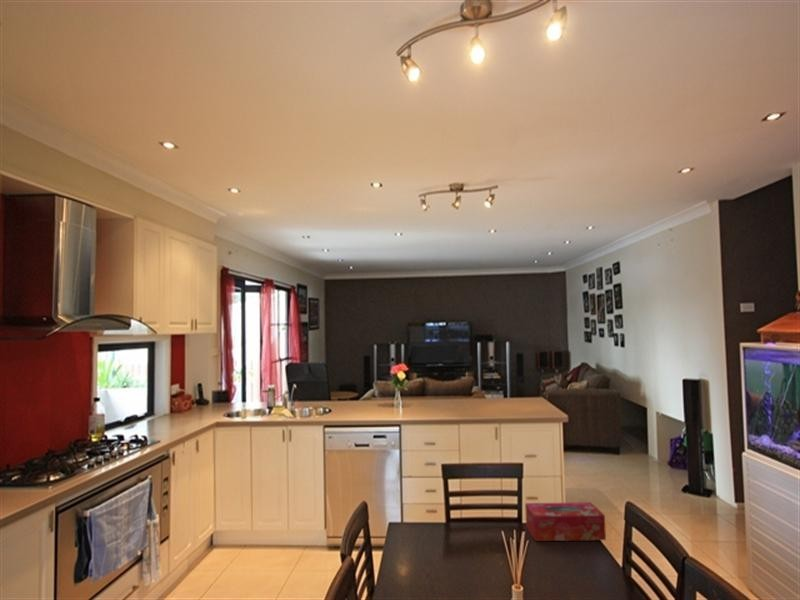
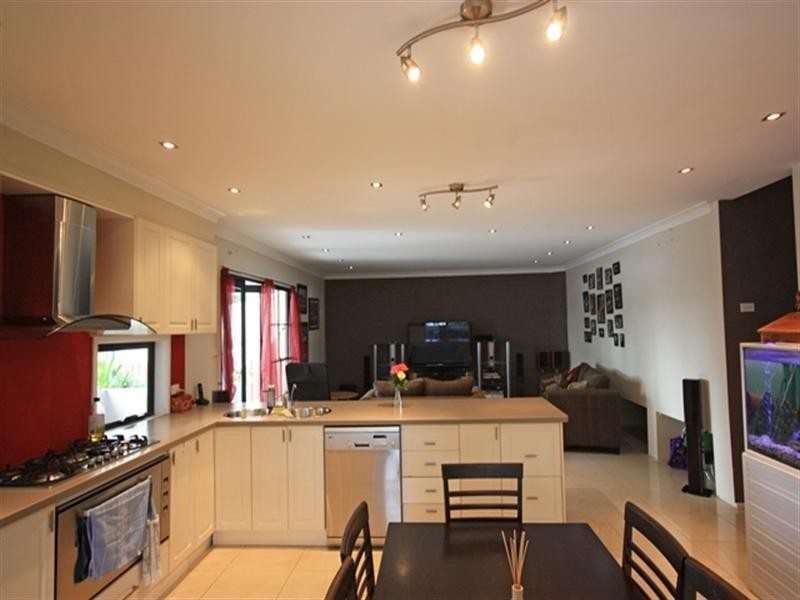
- tissue box [524,501,607,542]
